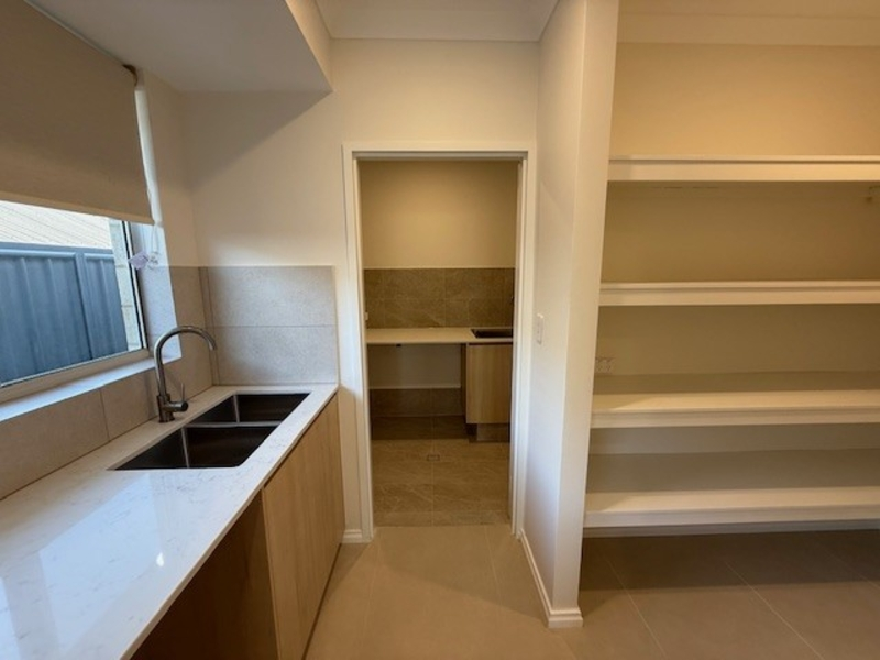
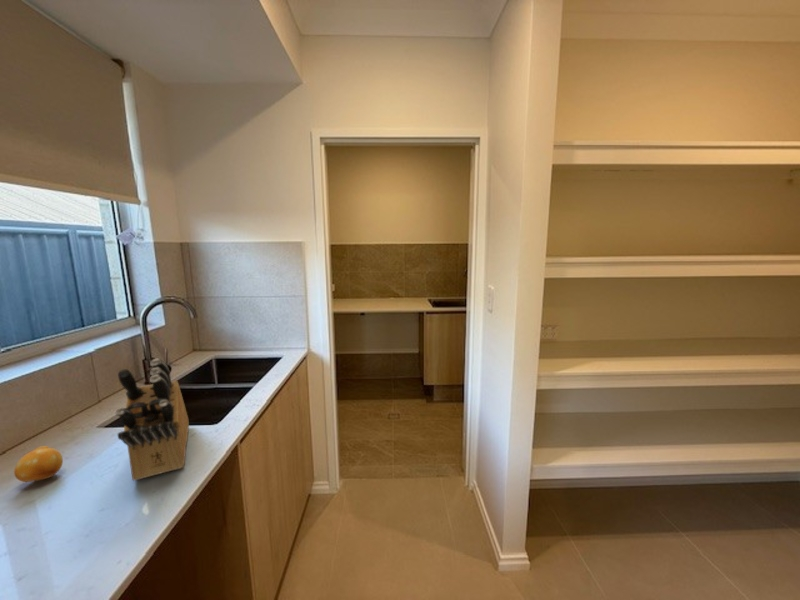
+ fruit [13,445,64,483]
+ knife block [115,358,190,481]
